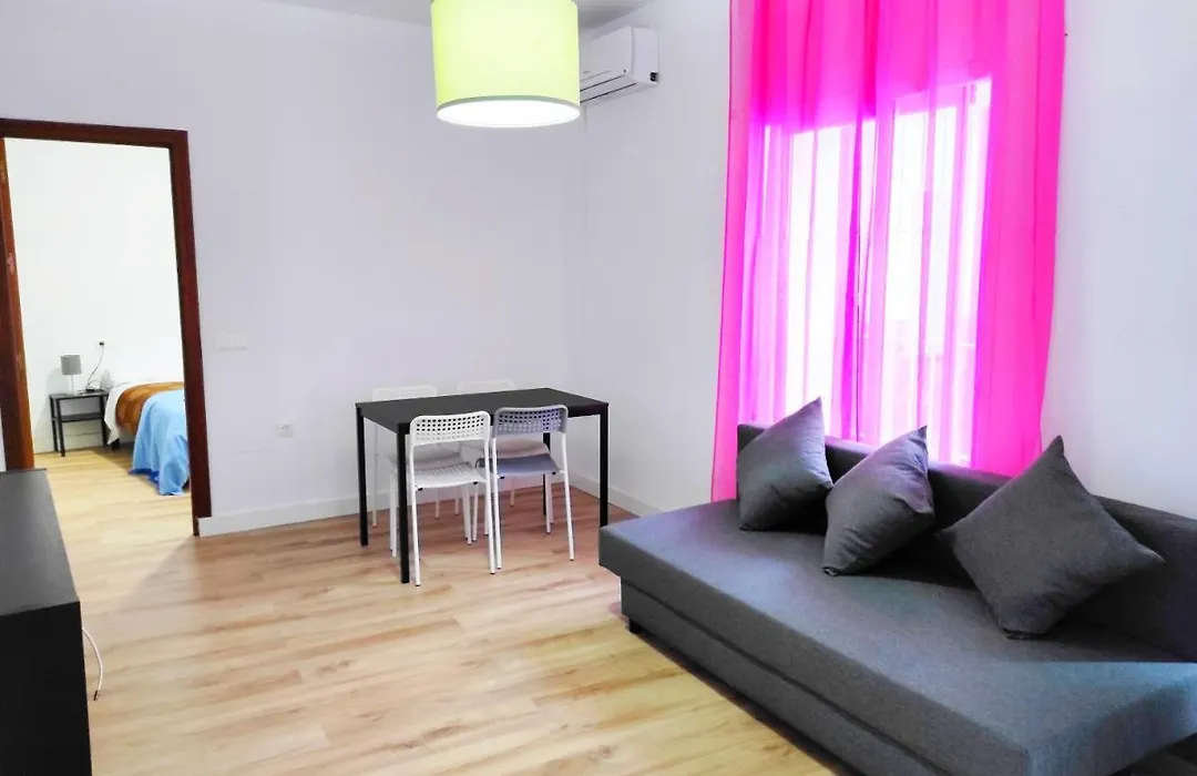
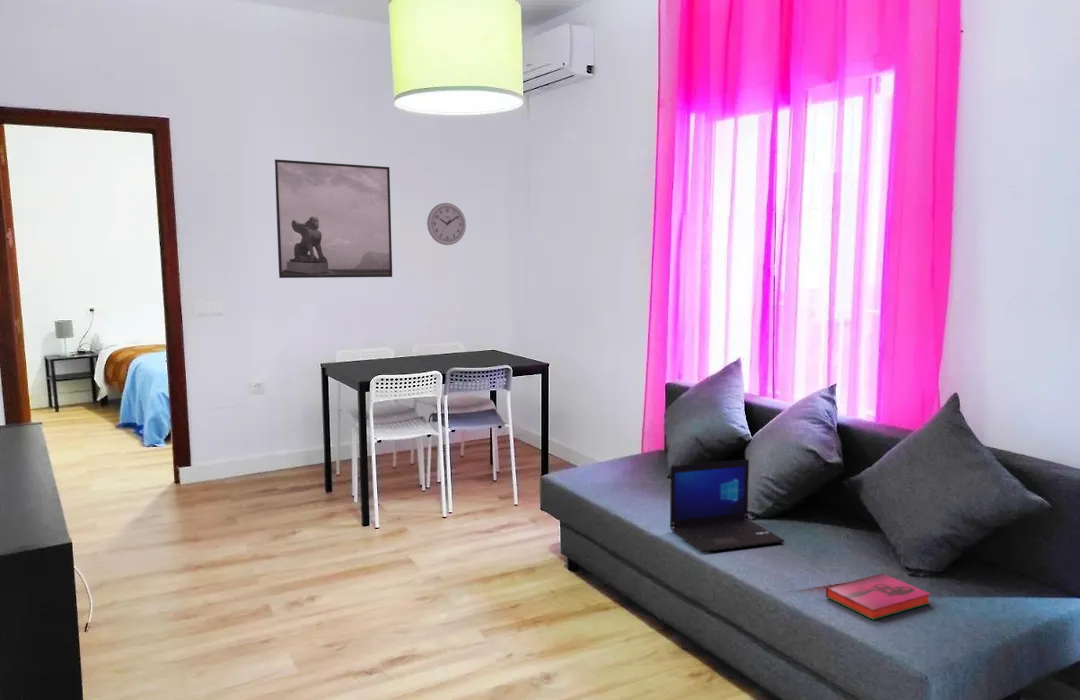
+ wall clock [426,202,467,246]
+ laptop [669,458,785,553]
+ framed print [273,158,393,279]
+ hardback book [825,572,932,621]
